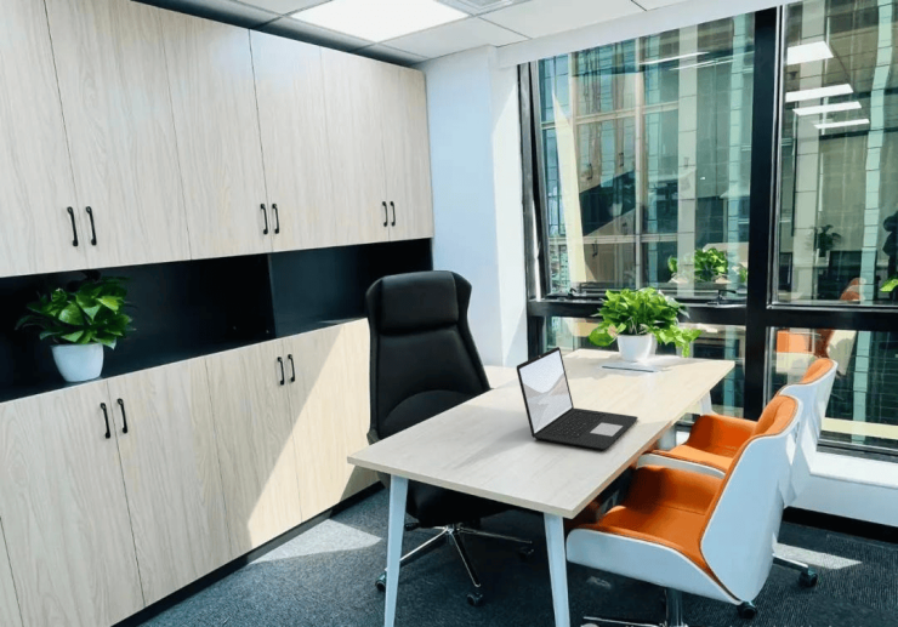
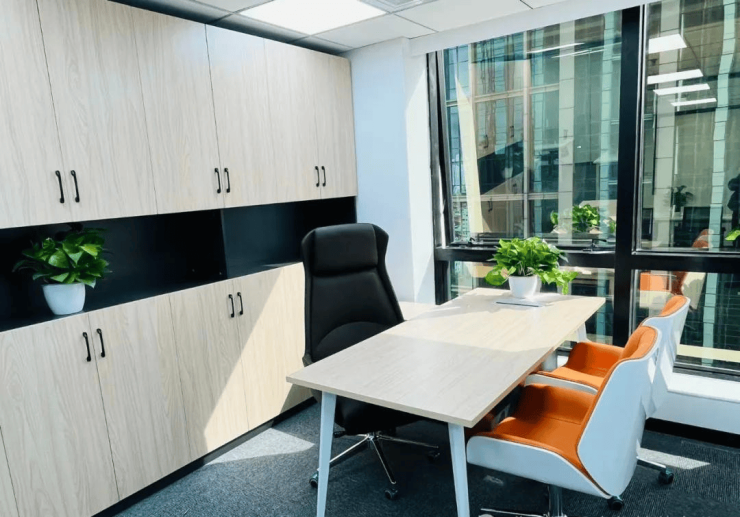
- laptop [516,346,638,450]
